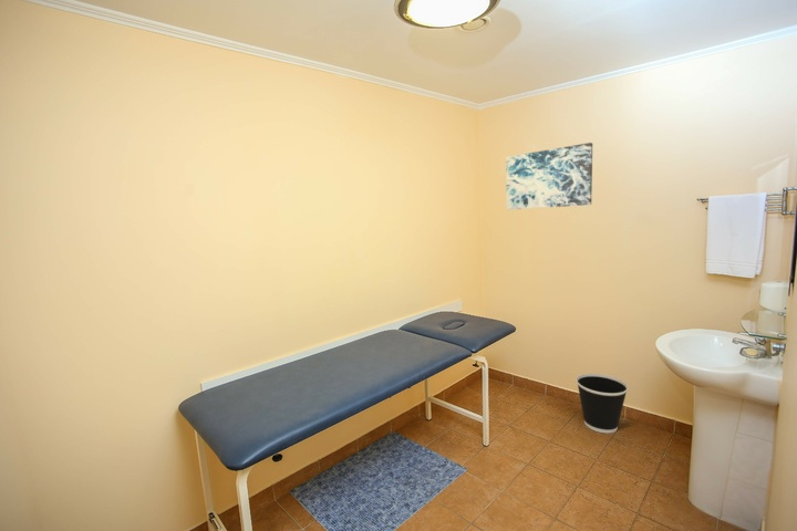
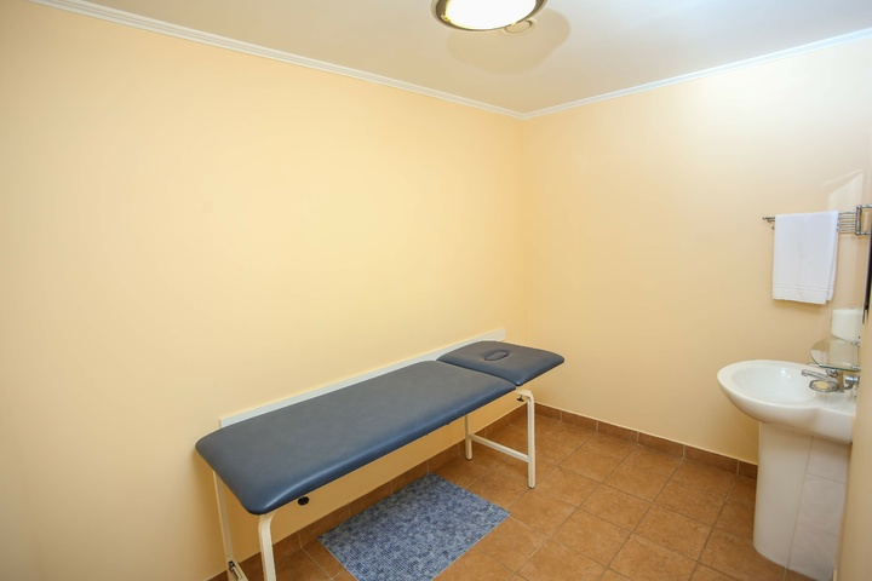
- wastebasket [576,373,629,434]
- wall art [505,142,593,210]
